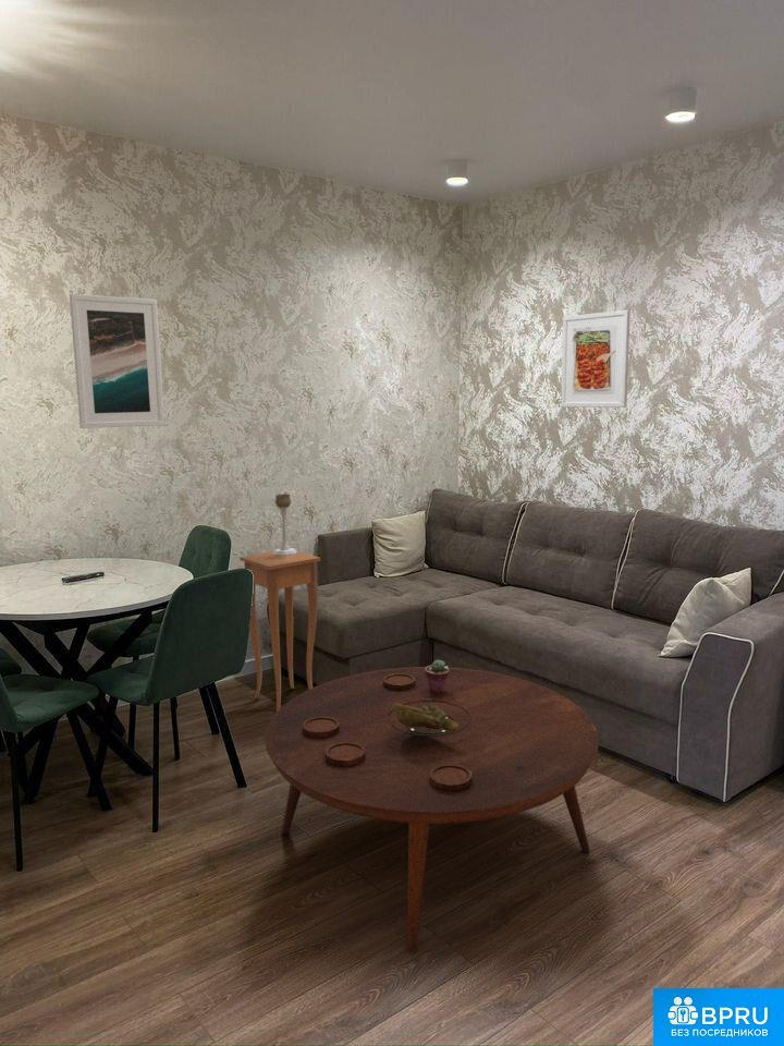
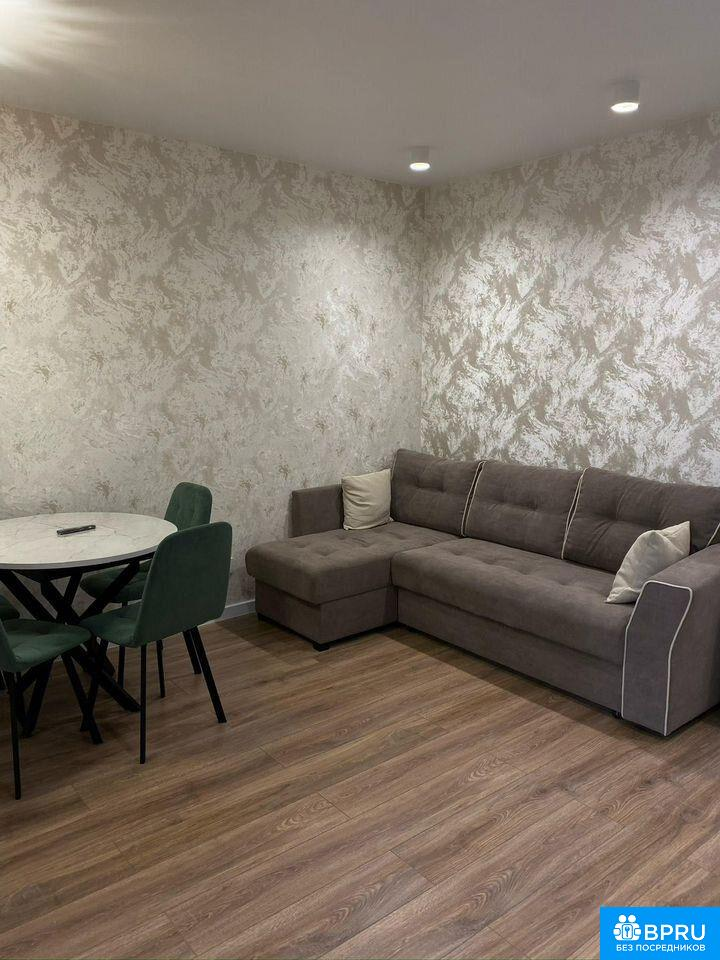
- decorative bowl [394,704,458,732]
- candle holder [273,492,297,556]
- potted succulent [425,659,450,693]
- coffee table [264,666,600,954]
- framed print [560,308,632,409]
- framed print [69,293,166,429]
- side table [238,550,321,713]
